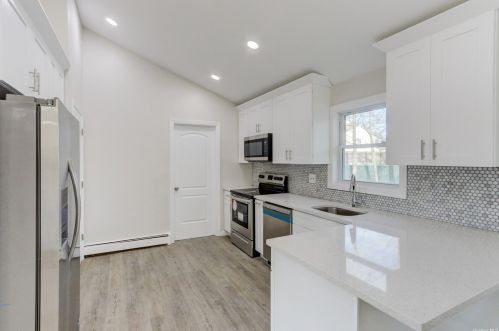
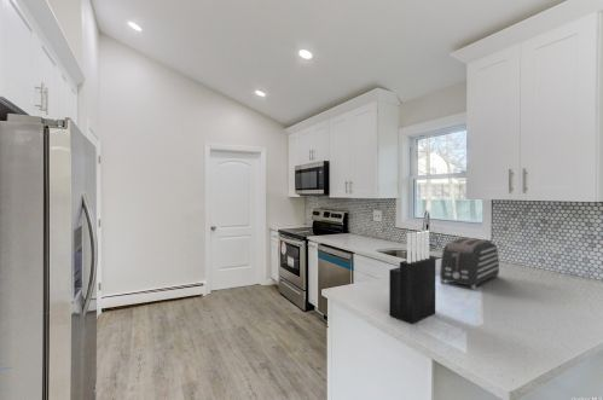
+ knife block [388,230,436,325]
+ toaster [439,237,500,291]
